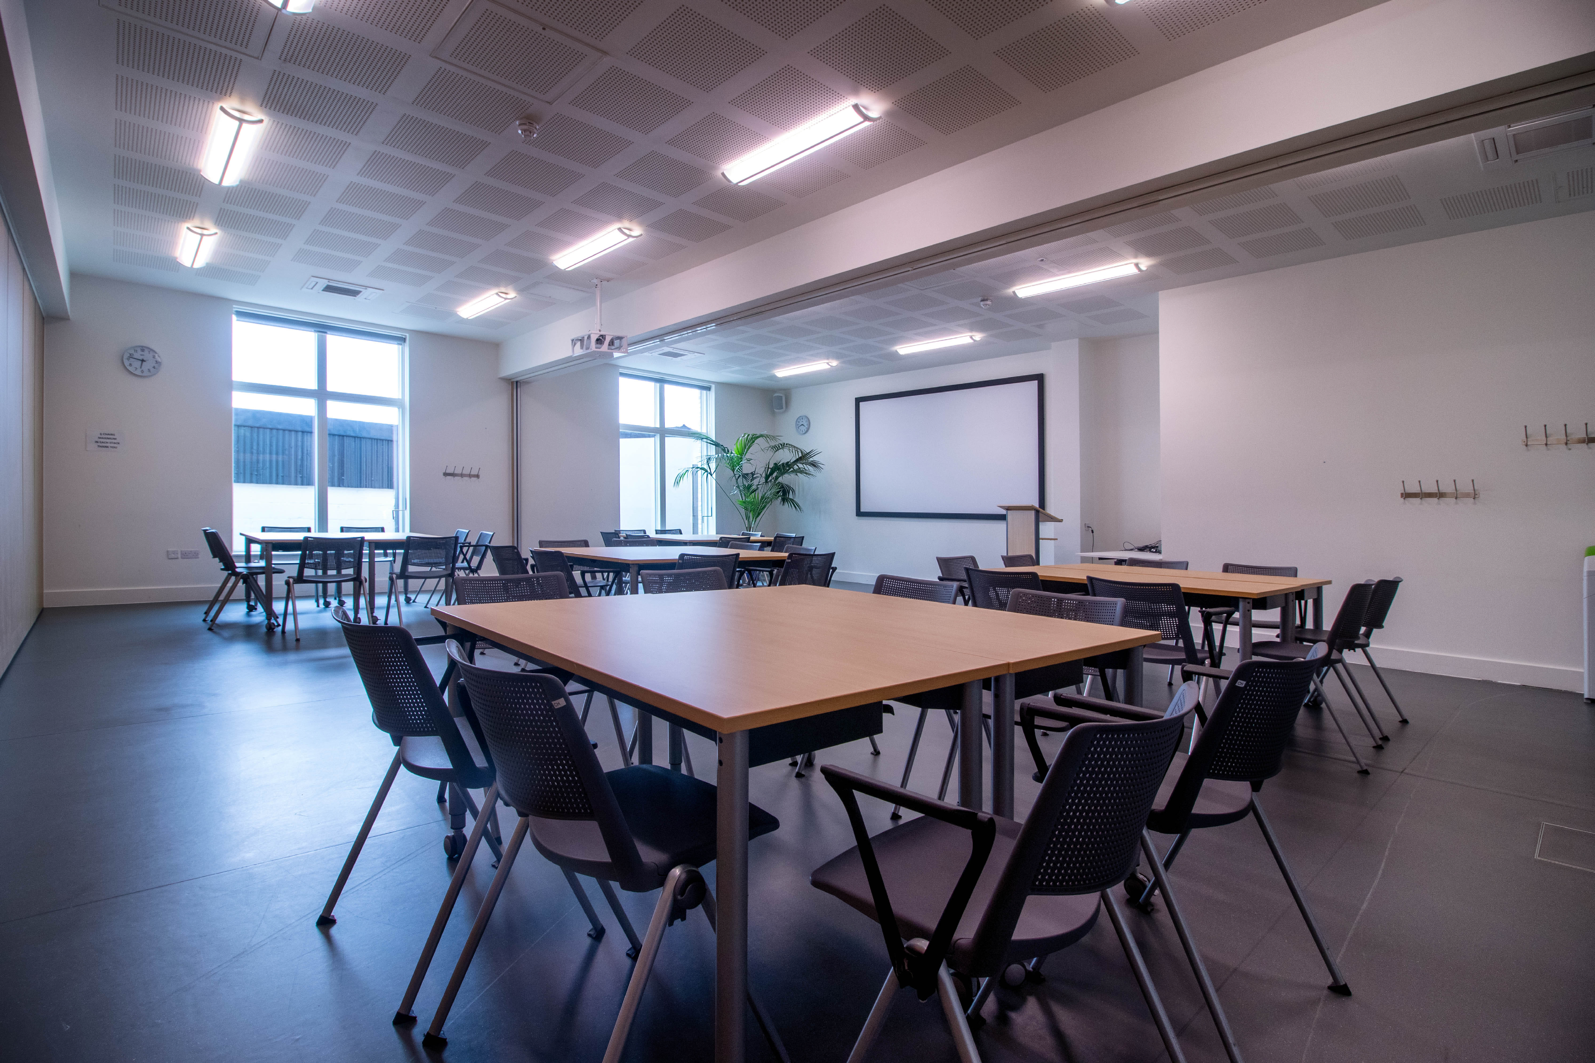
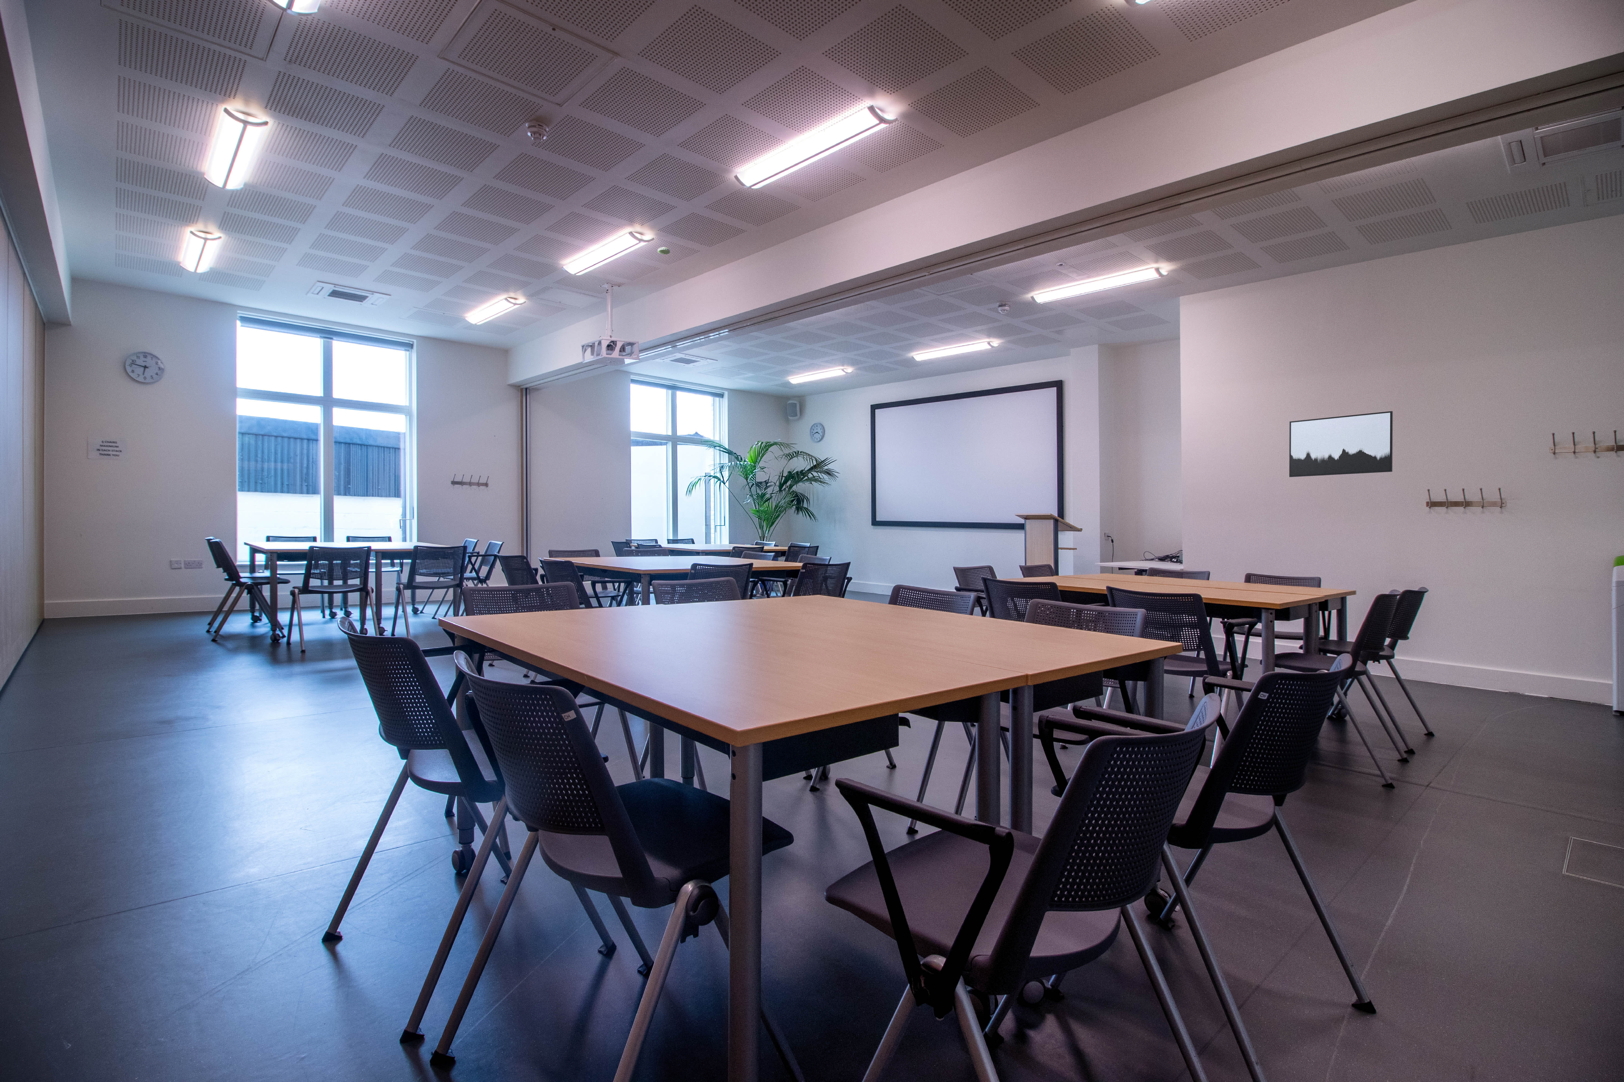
+ smoke detector [657,246,671,255]
+ wall art [1289,411,1393,477]
